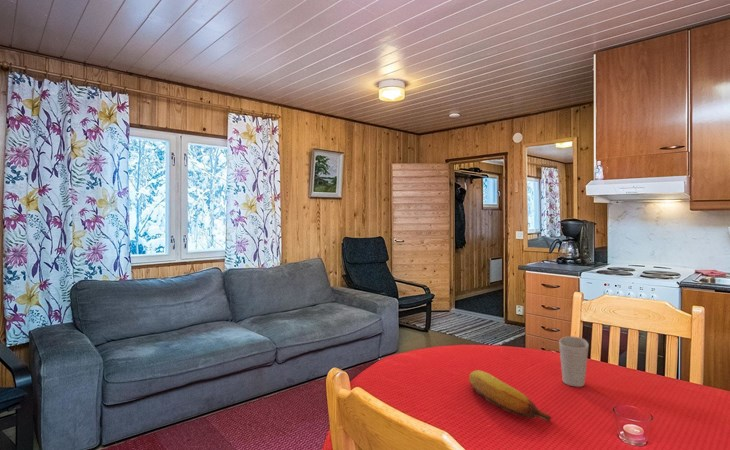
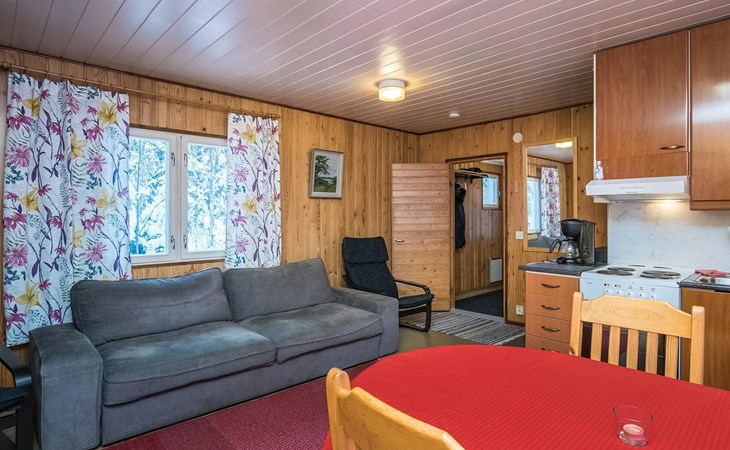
- cup [558,335,590,388]
- fruit [468,369,552,422]
